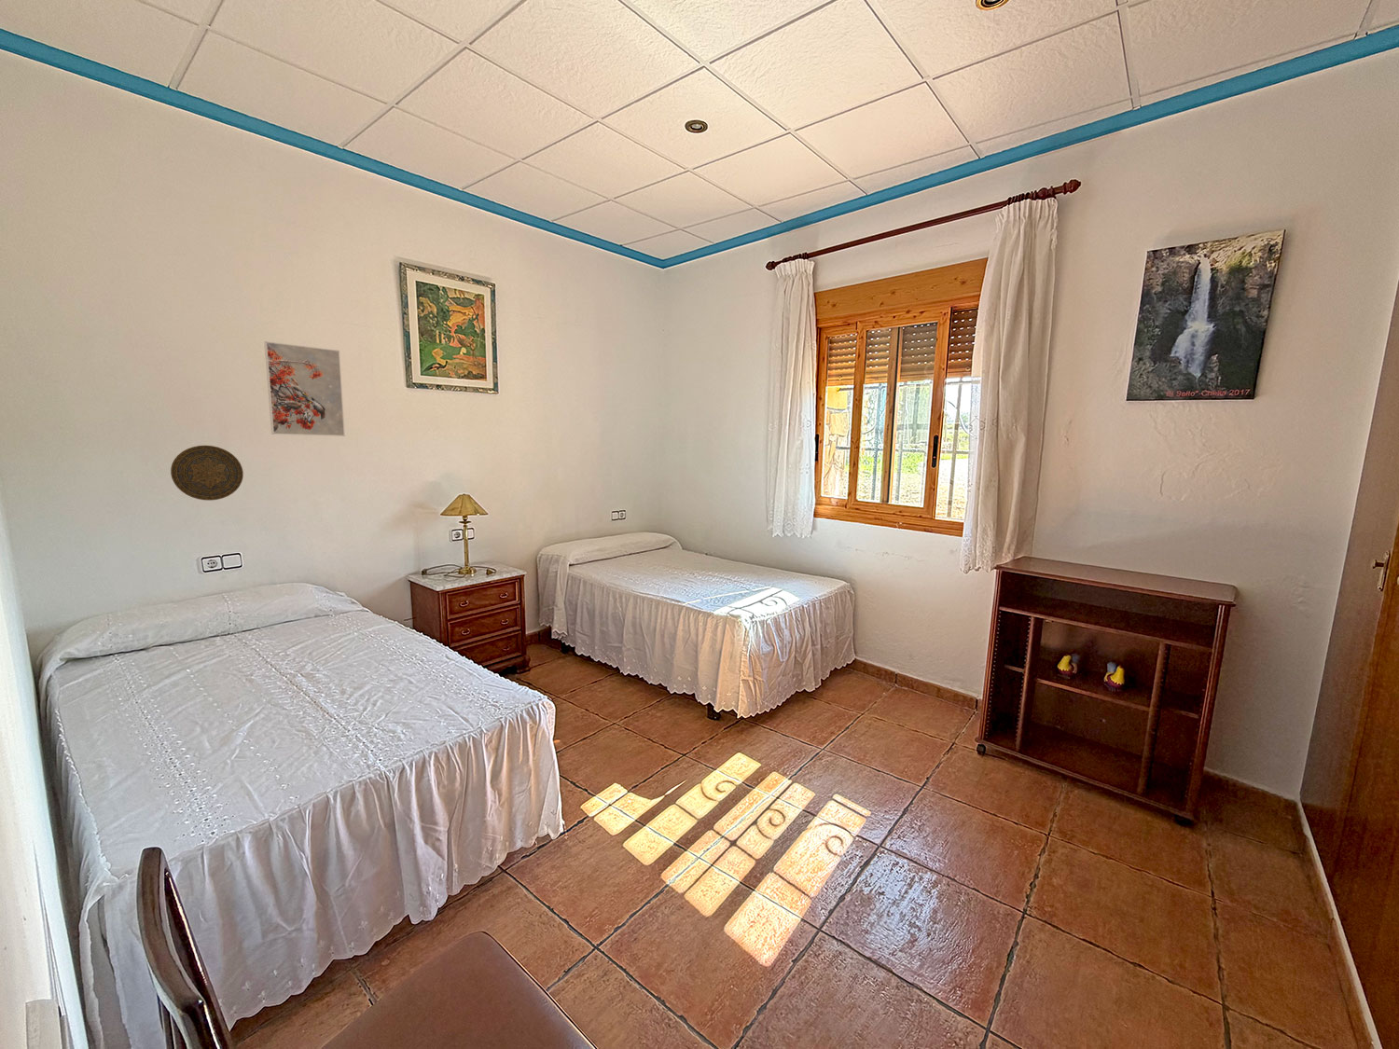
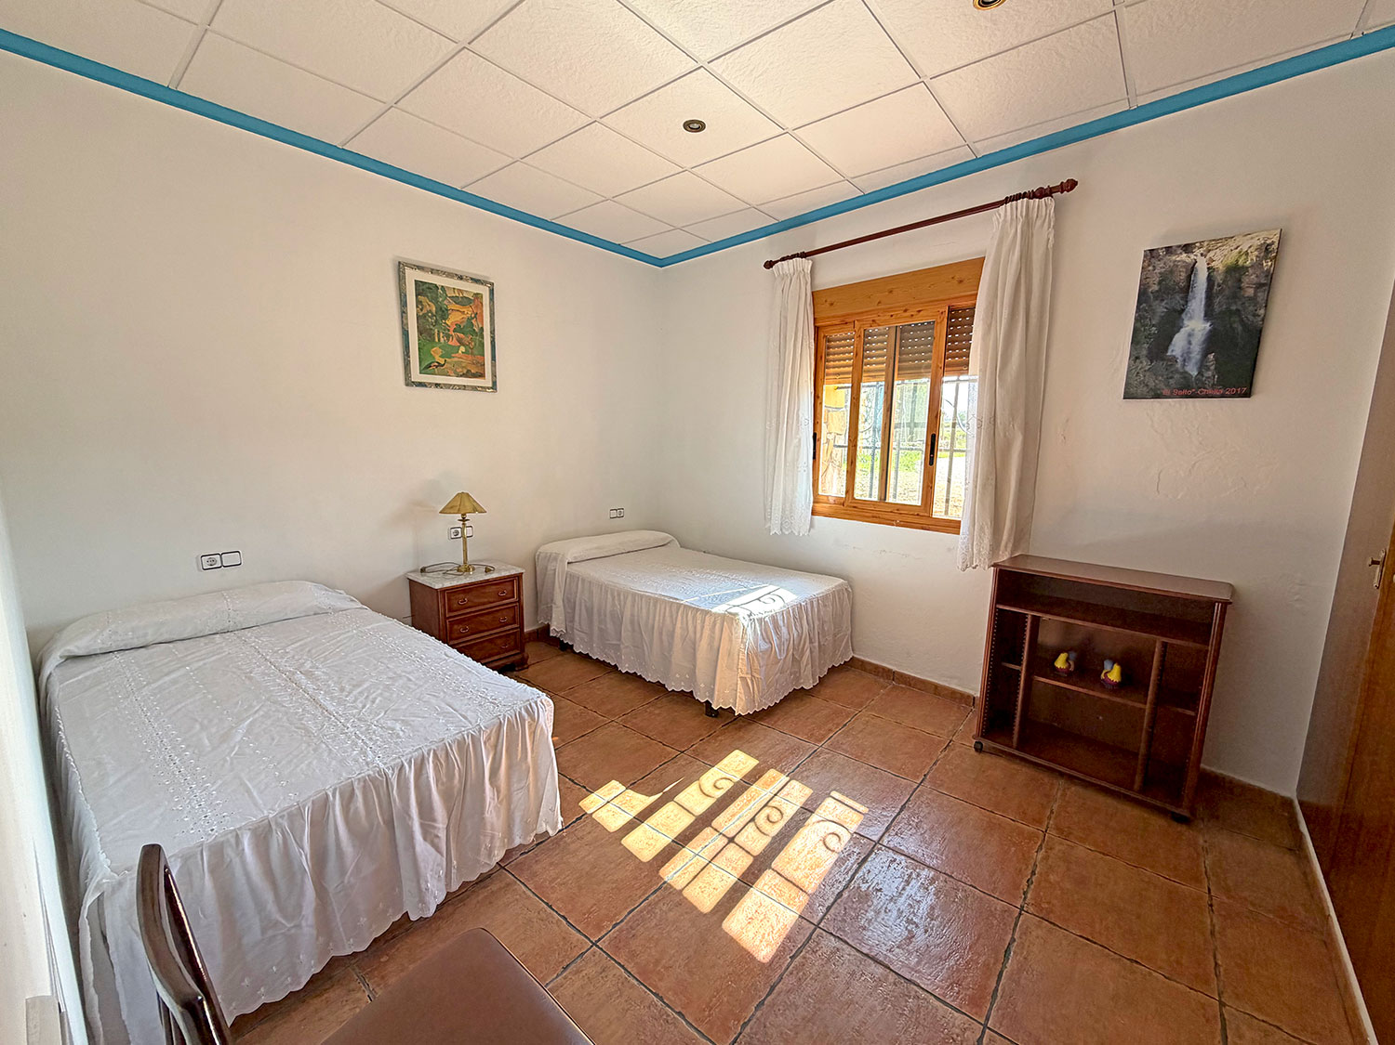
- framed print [263,340,346,437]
- decorative plate [170,445,245,501]
